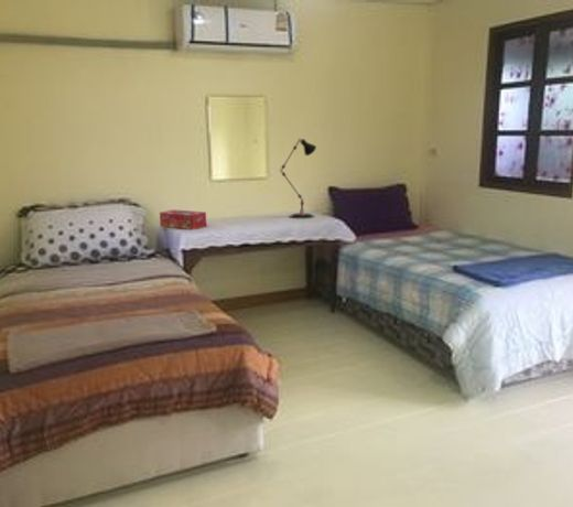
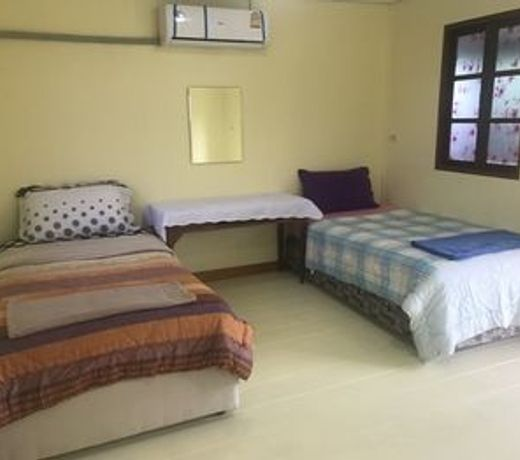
- desk lamp [279,138,317,219]
- tissue box [159,208,207,230]
